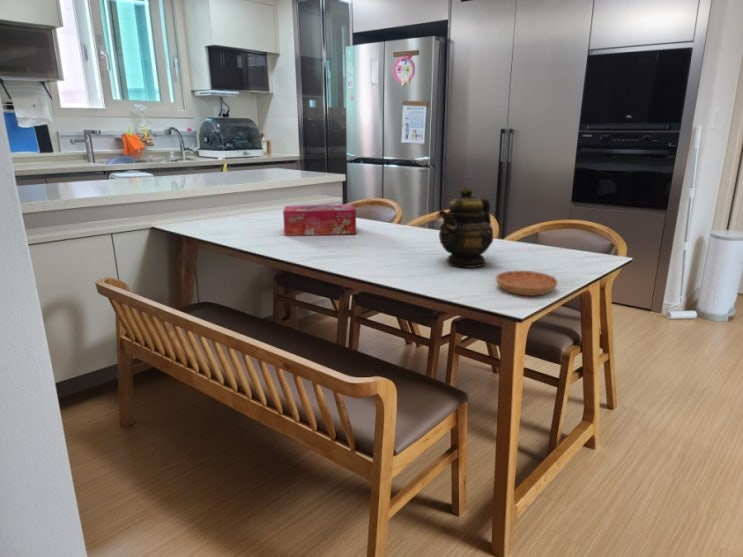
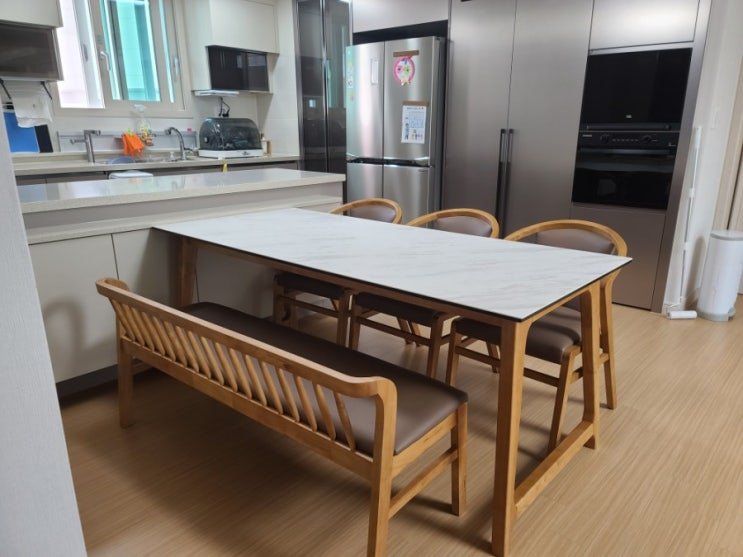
- tissue box [282,203,357,237]
- teapot [437,185,494,269]
- saucer [495,270,558,297]
